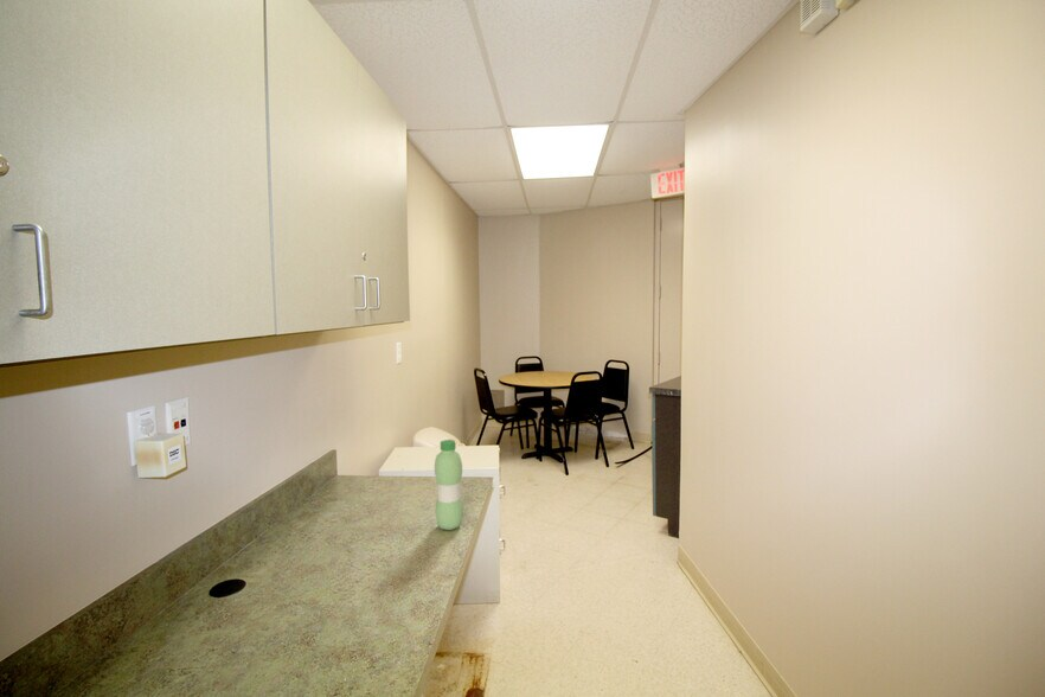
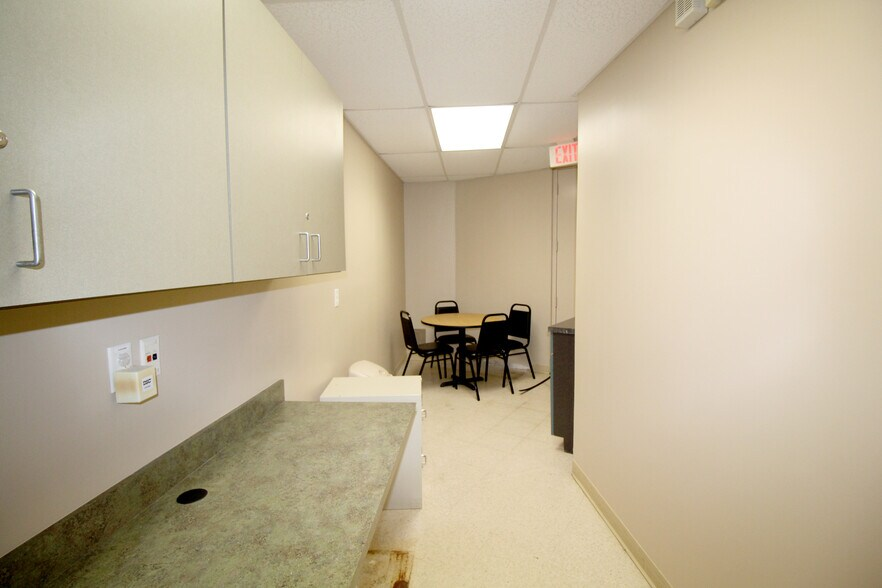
- water bottle [434,439,464,531]
